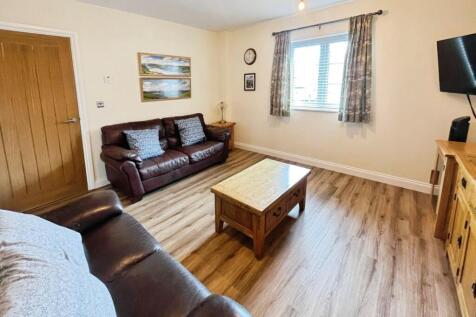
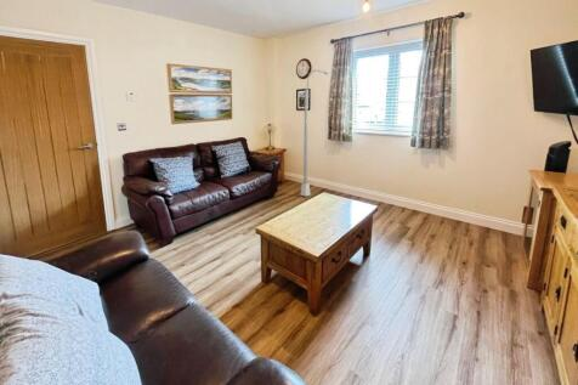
+ floor lamp [299,68,330,198]
